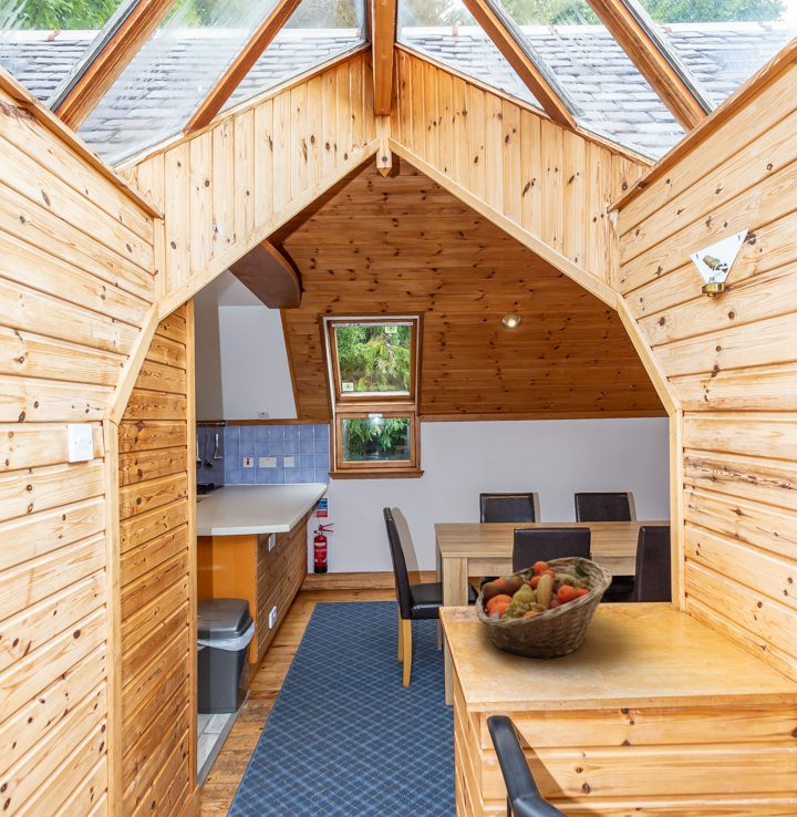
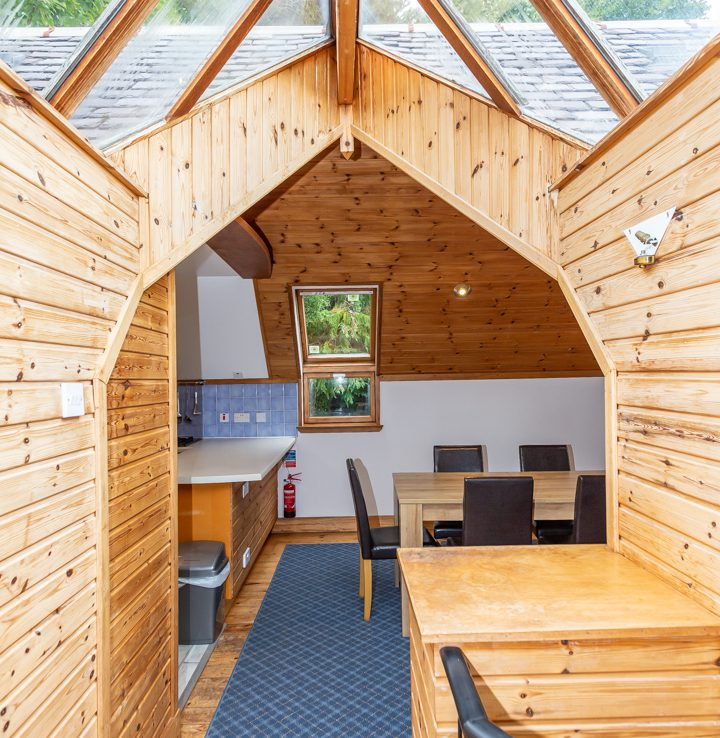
- fruit basket [475,556,613,661]
